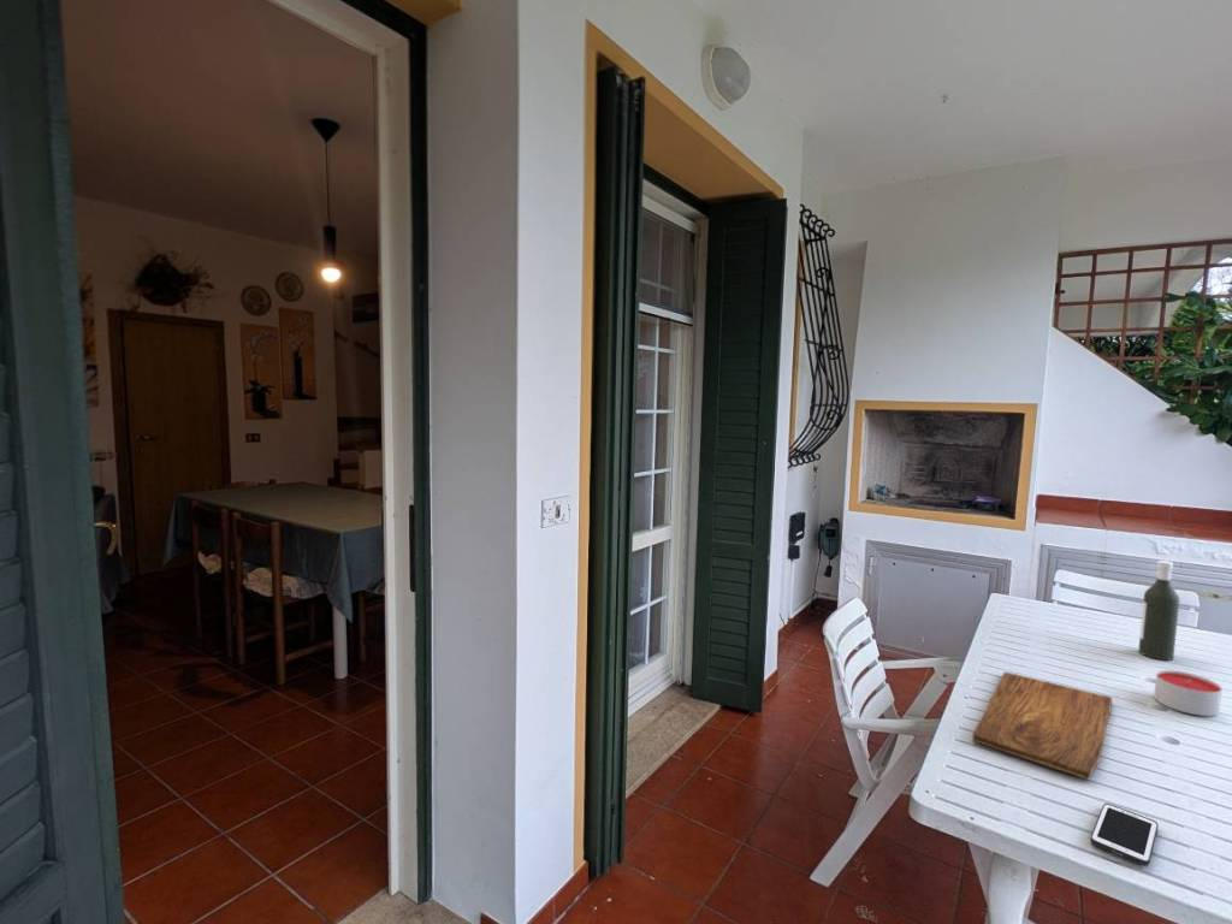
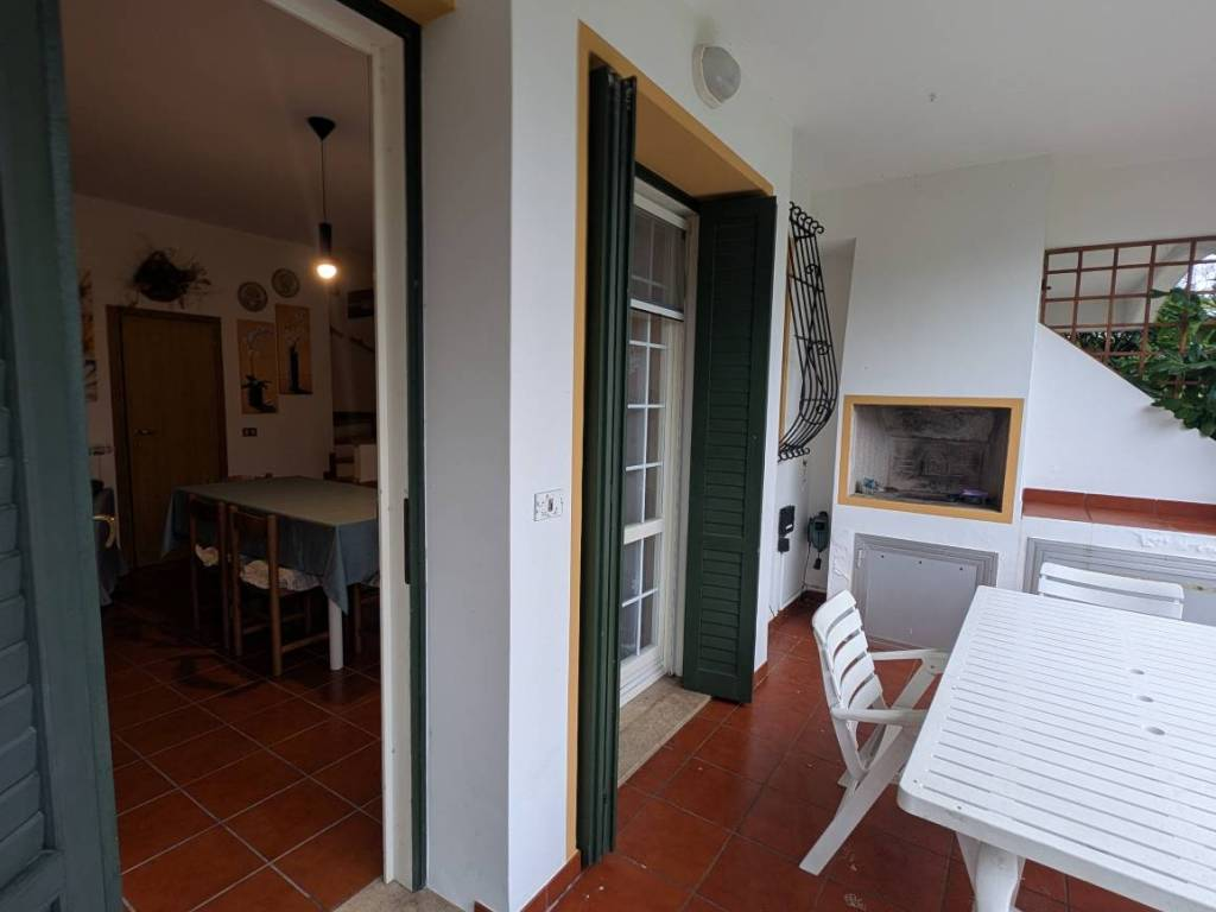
- candle [1153,669,1224,717]
- cutting board [971,670,1113,781]
- cell phone [1090,802,1160,867]
- bottle [1137,559,1180,662]
